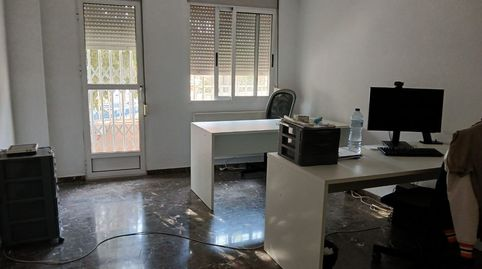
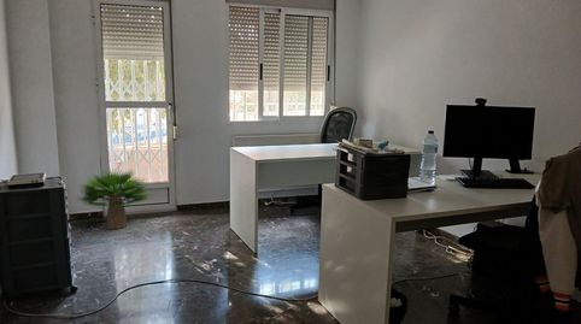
+ potted plant [75,167,153,230]
